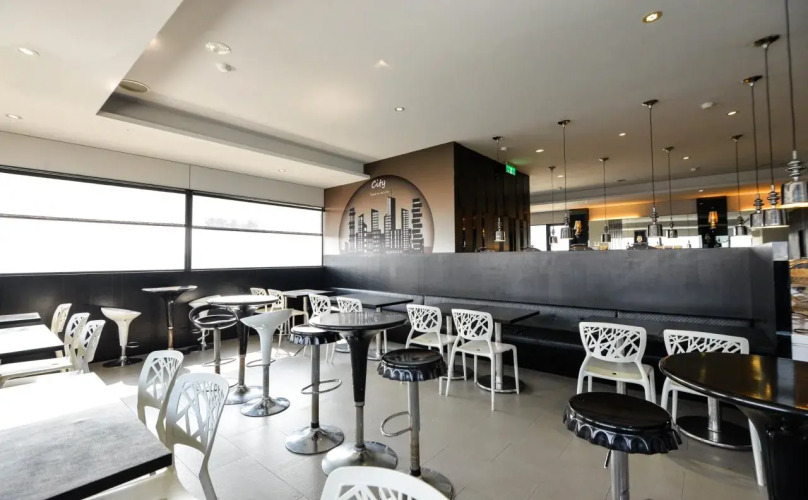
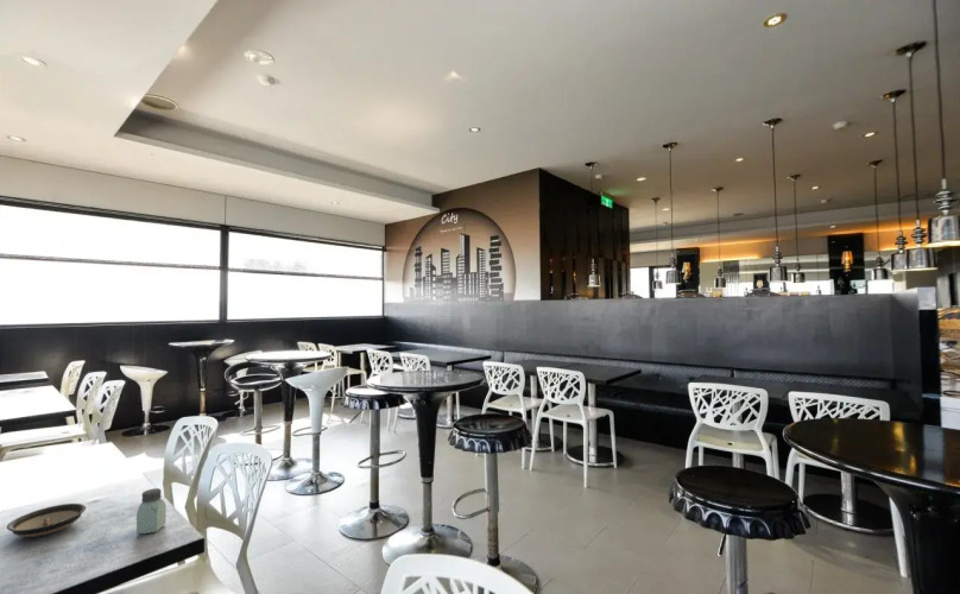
+ saltshaker [135,487,168,535]
+ saucer [6,503,87,538]
